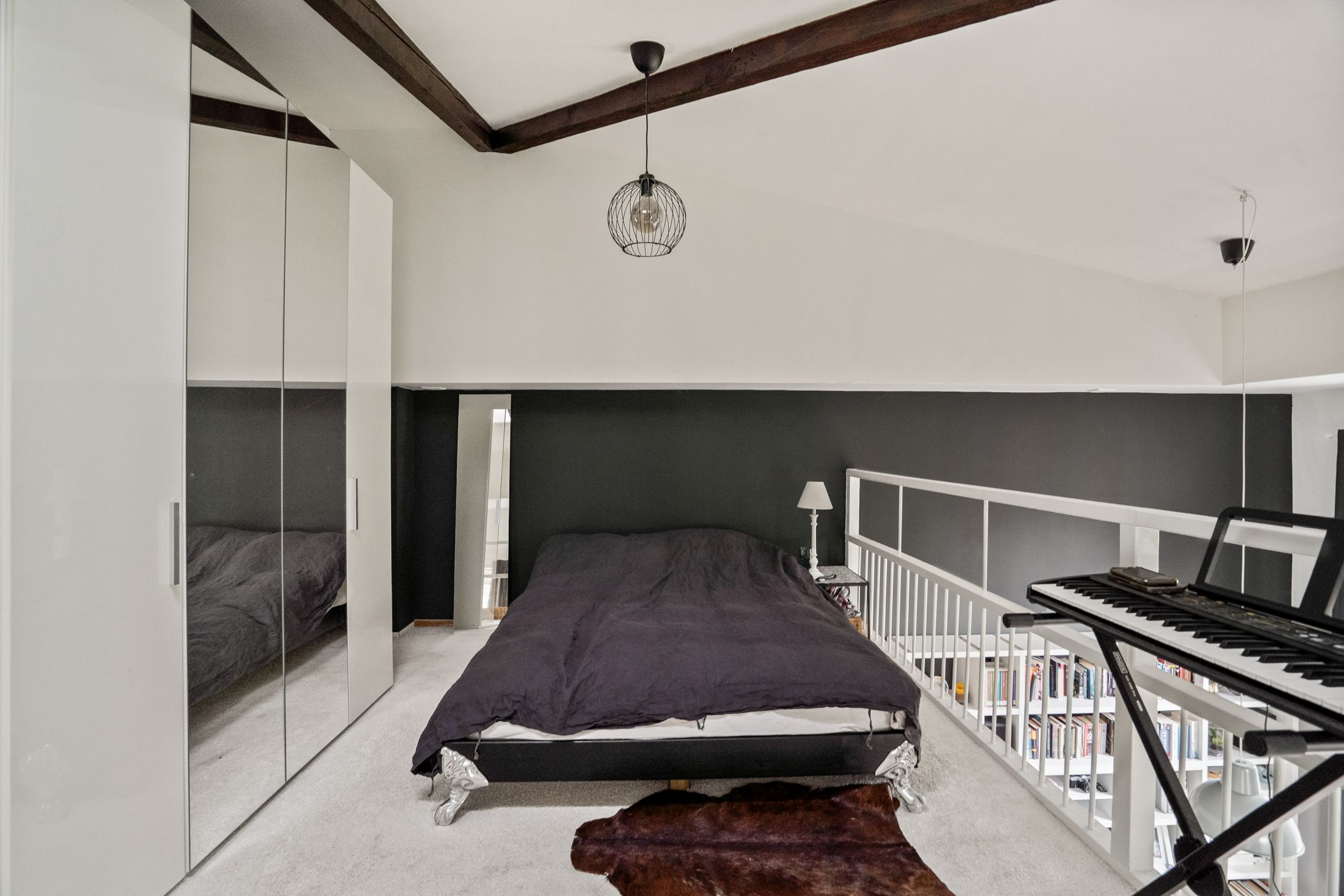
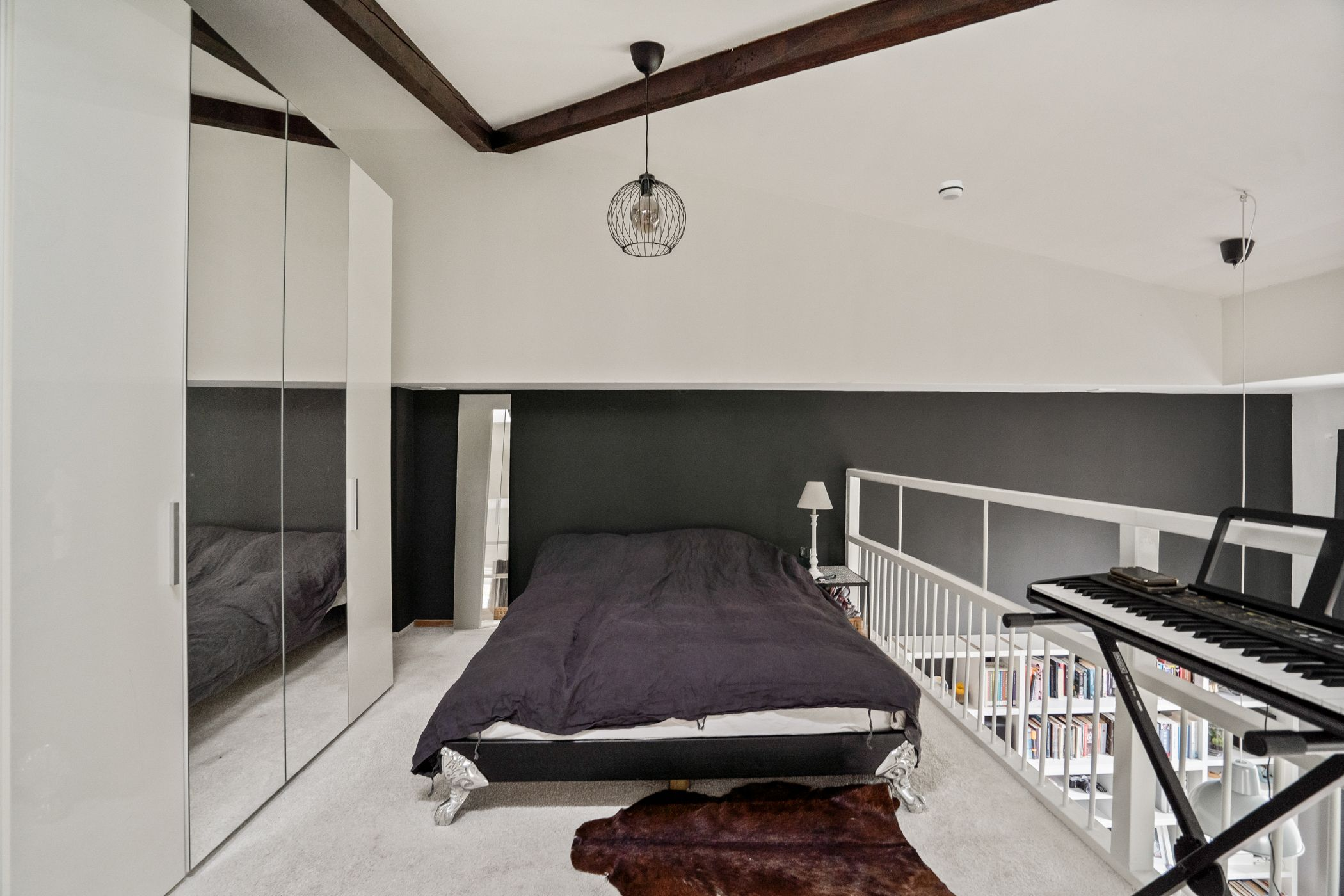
+ smoke detector [938,180,964,201]
